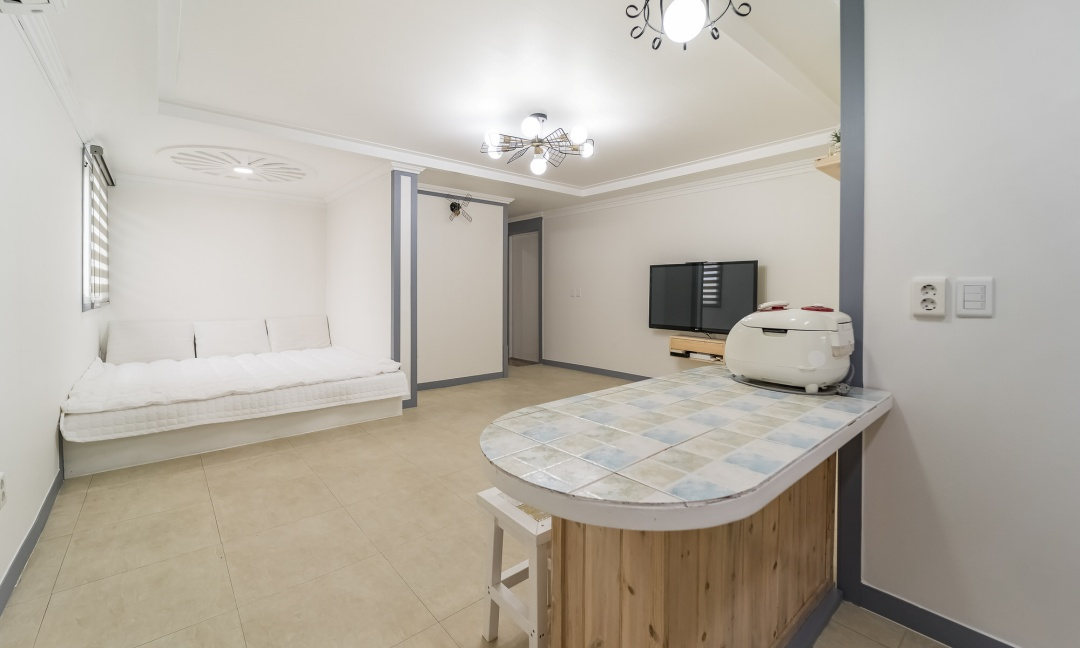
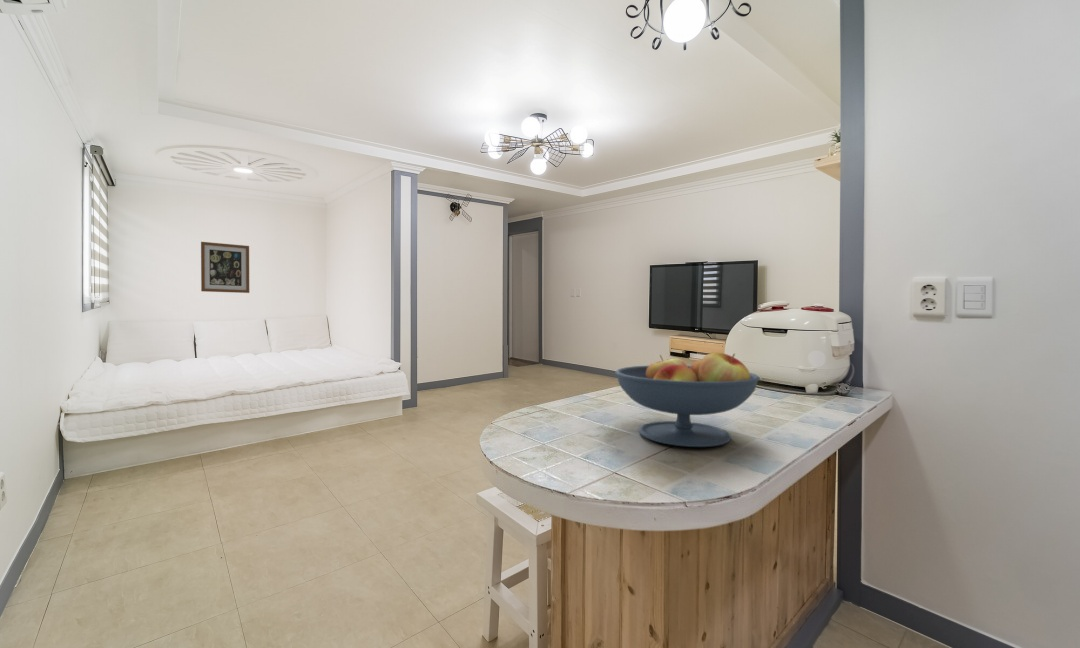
+ wall art [200,241,250,294]
+ fruit bowl [614,352,761,448]
